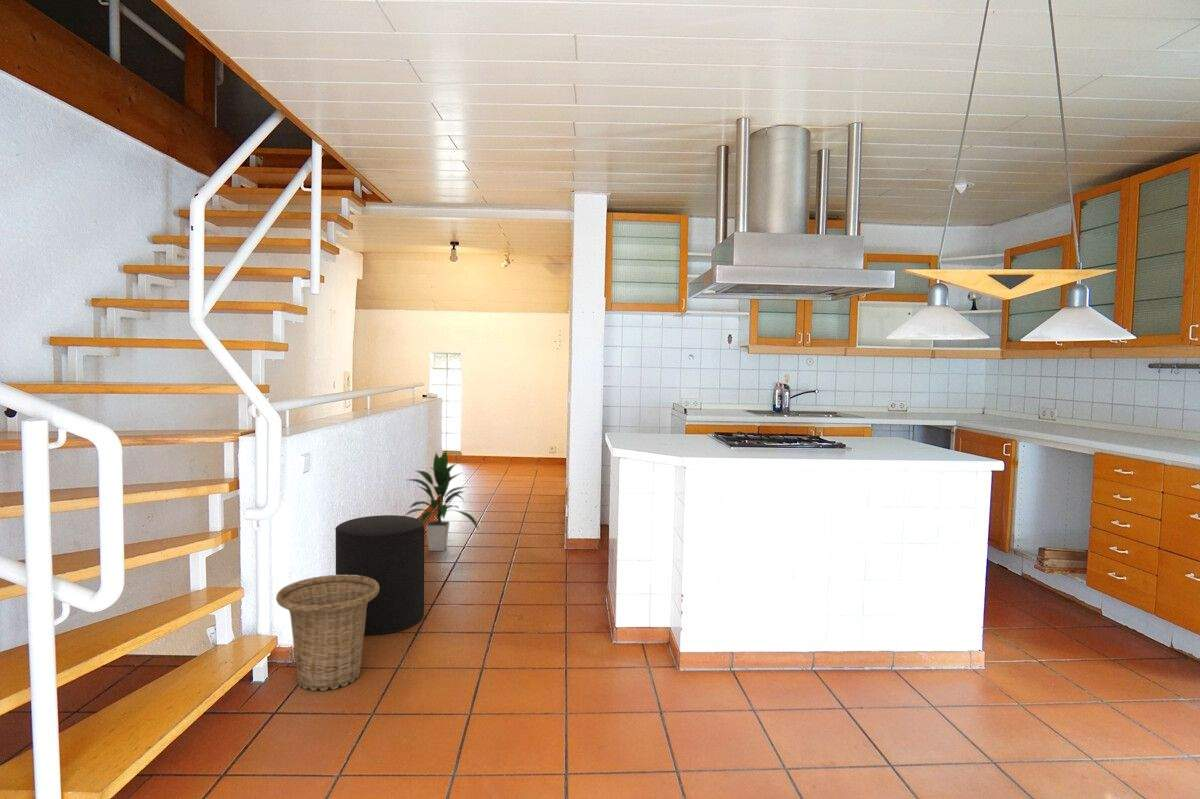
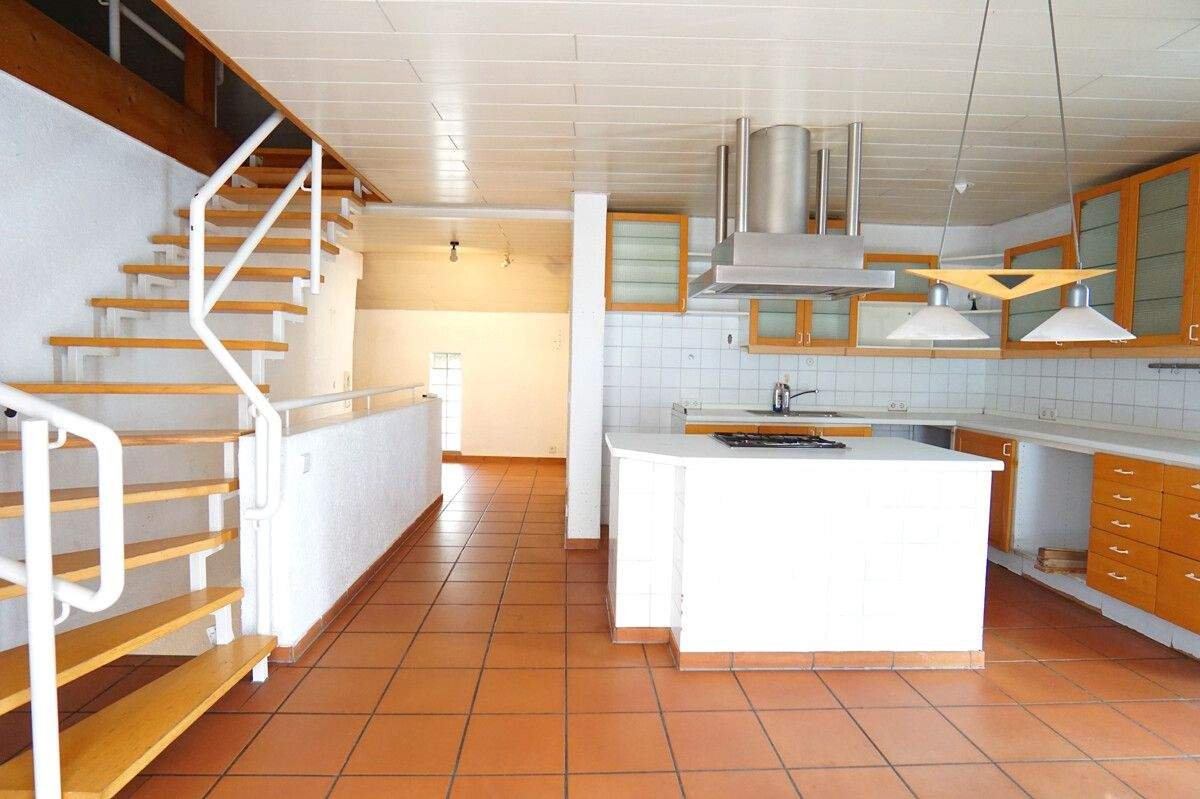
- basket [275,574,379,692]
- indoor plant [403,449,480,552]
- stool [334,514,425,636]
